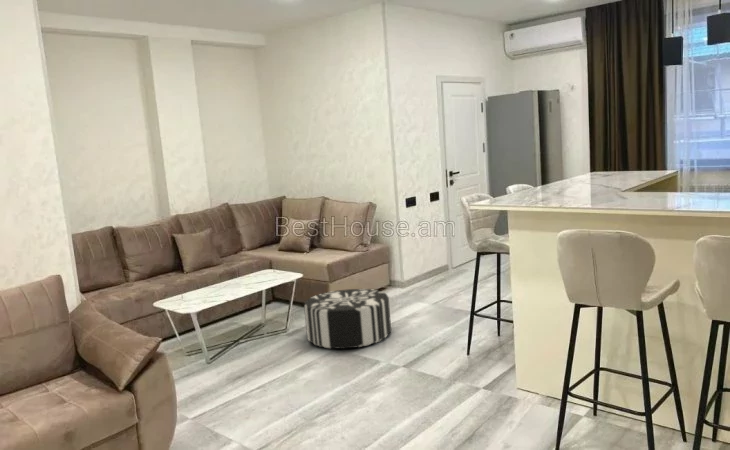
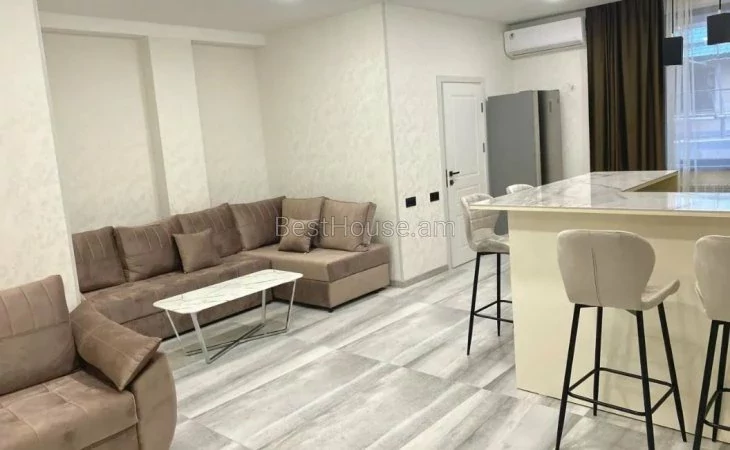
- pouf [303,288,392,350]
